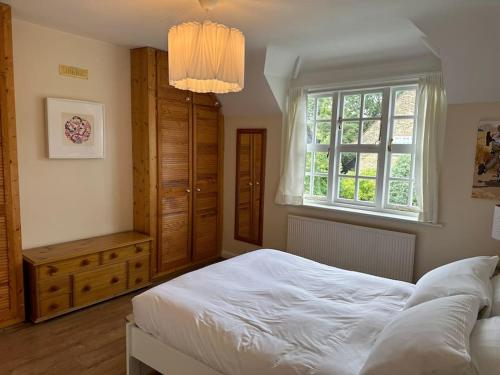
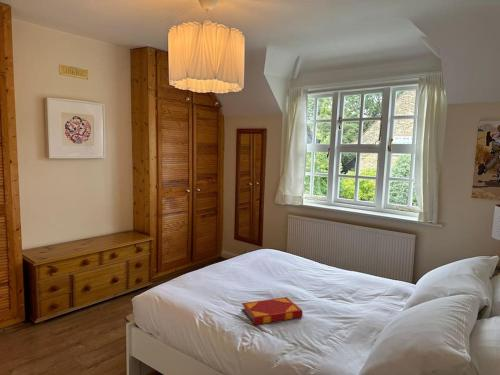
+ hardback book [241,296,304,326]
